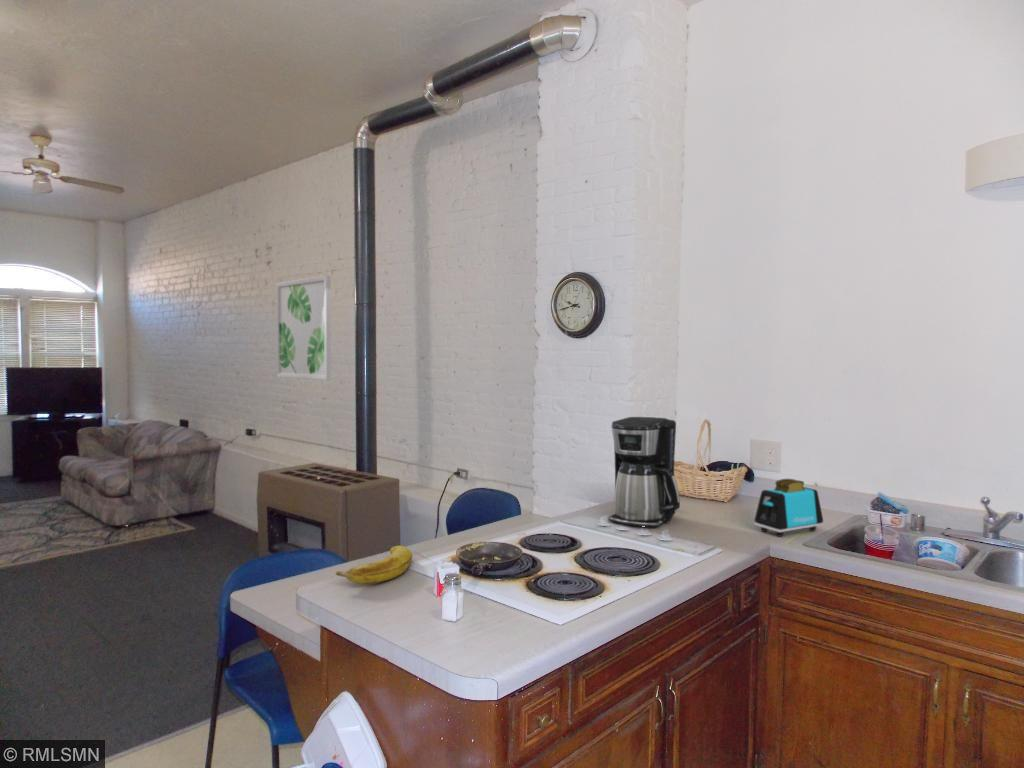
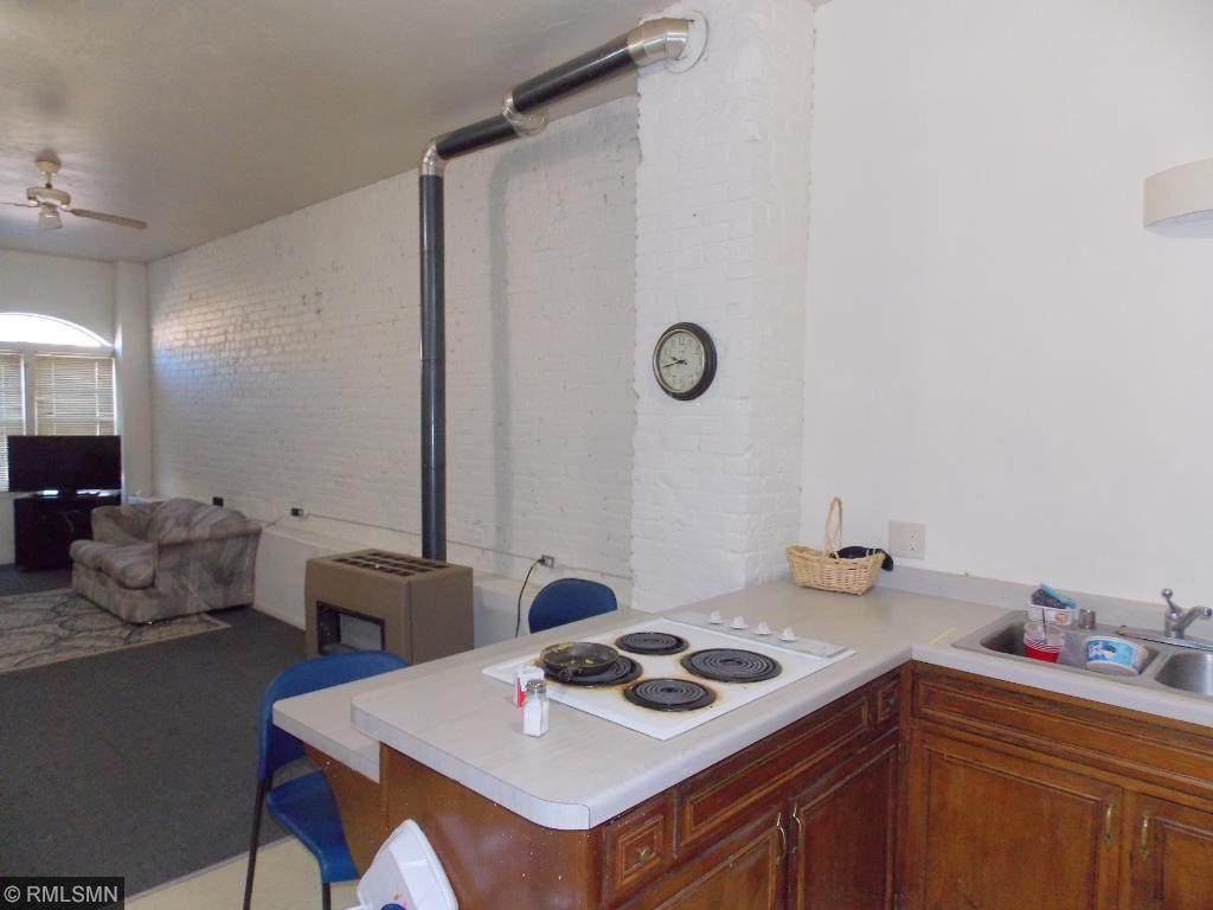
- coffee maker [607,416,681,528]
- wall art [275,275,332,380]
- banana [335,545,413,585]
- toaster [753,478,824,538]
